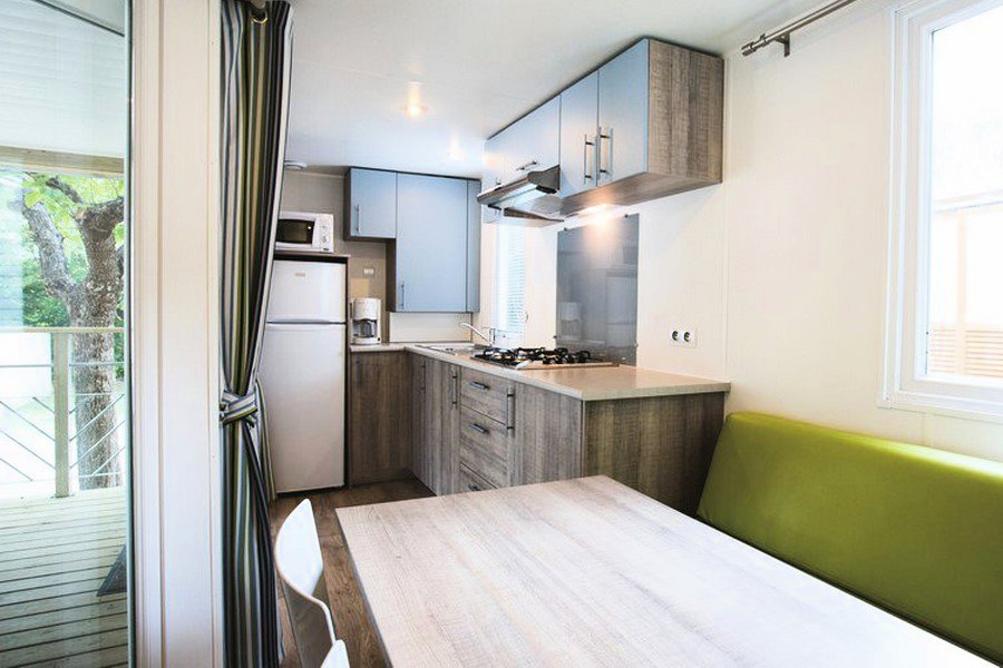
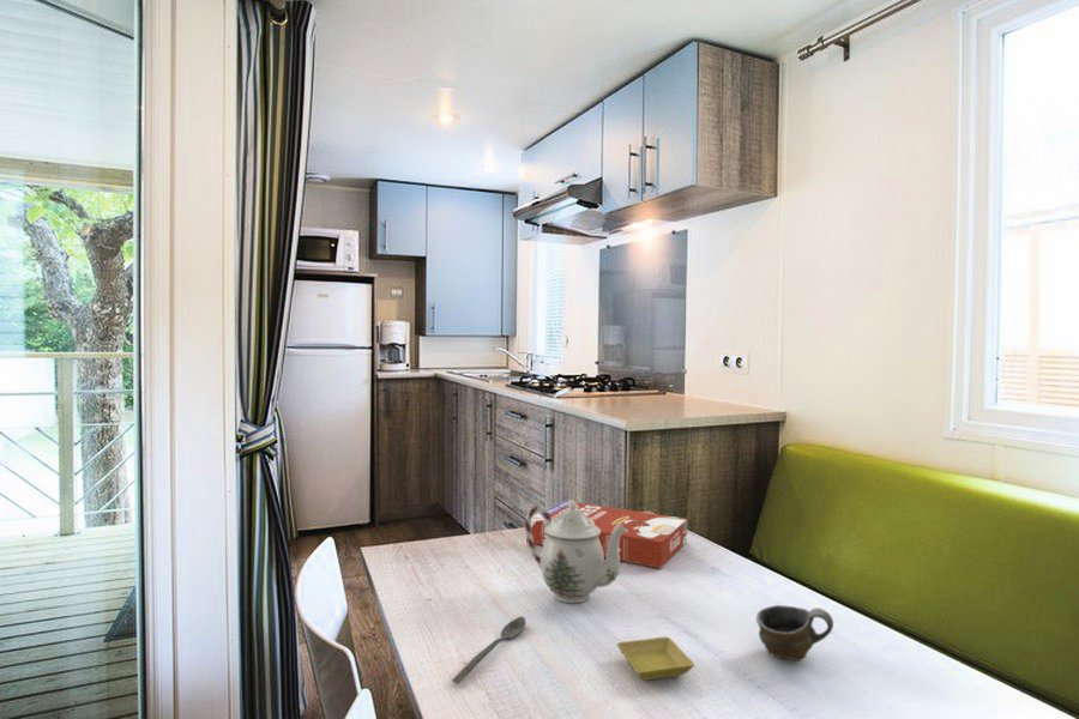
+ teapot [524,499,627,604]
+ saucer [616,636,695,682]
+ spoon [451,616,528,684]
+ cup [755,604,834,663]
+ cereal box [525,500,688,569]
